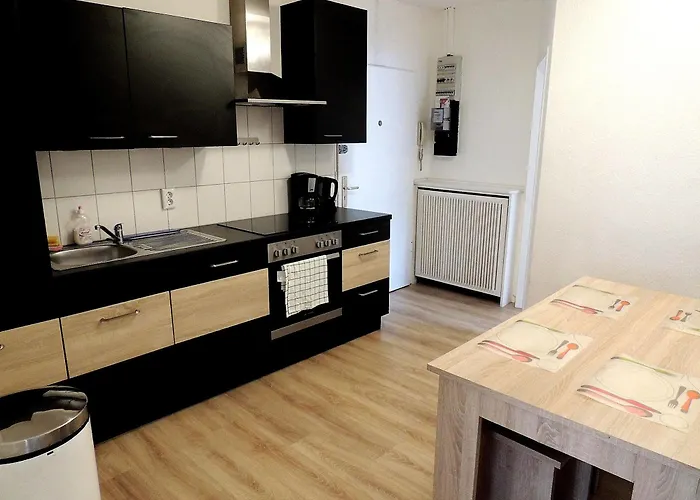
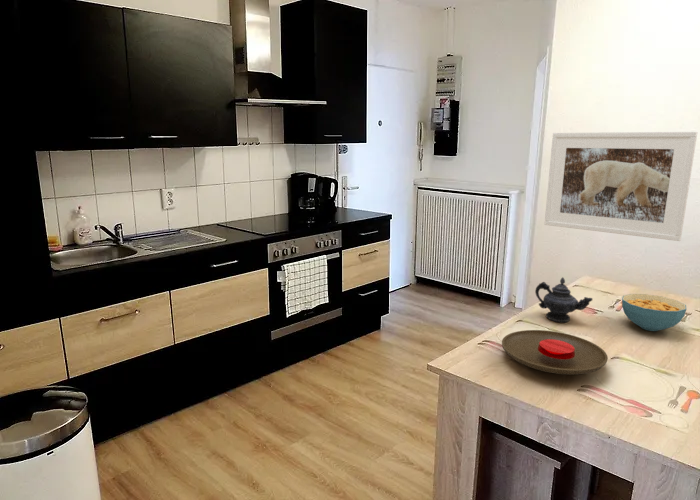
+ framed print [544,131,698,242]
+ cereal bowl [621,293,687,332]
+ teapot [534,276,593,323]
+ plate [501,329,609,376]
